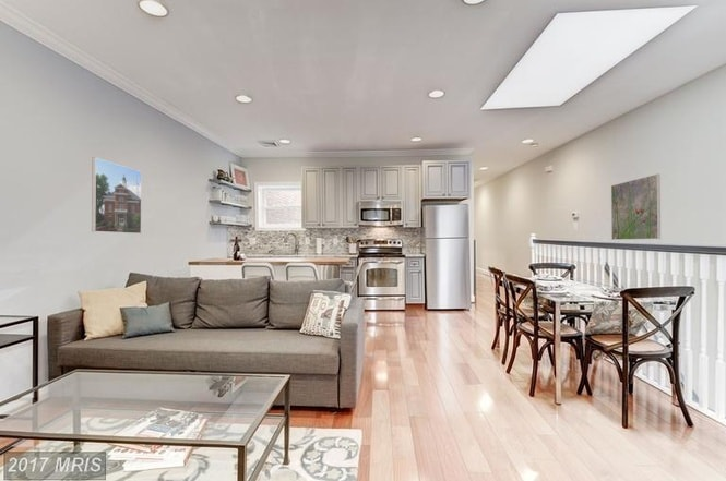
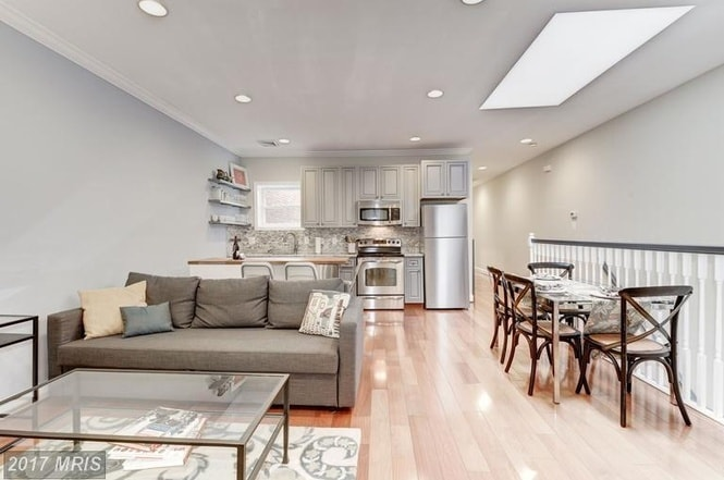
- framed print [91,156,143,235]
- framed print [610,173,662,241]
